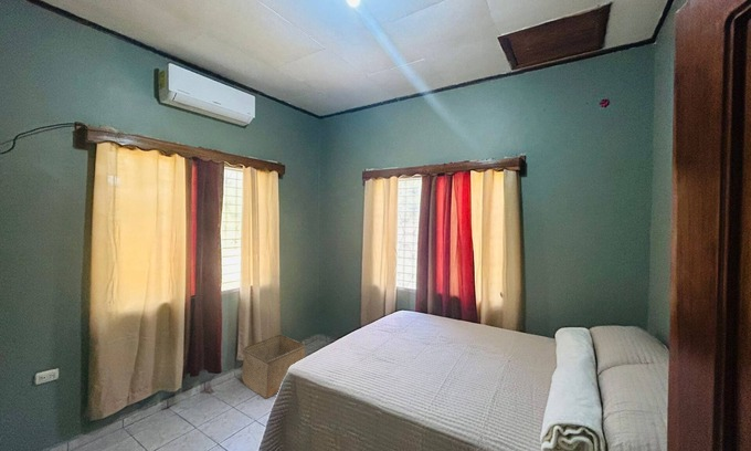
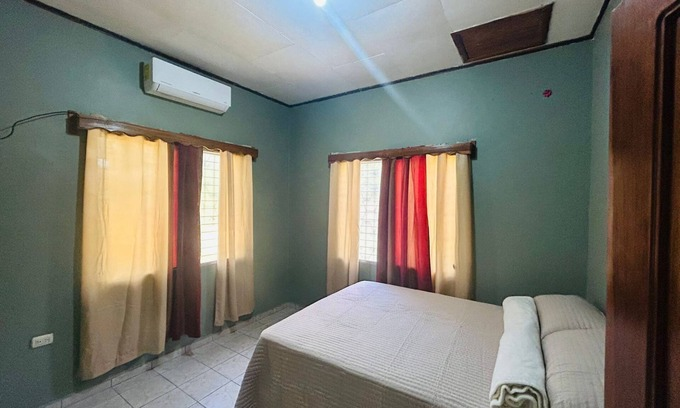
- storage bin [241,334,307,400]
